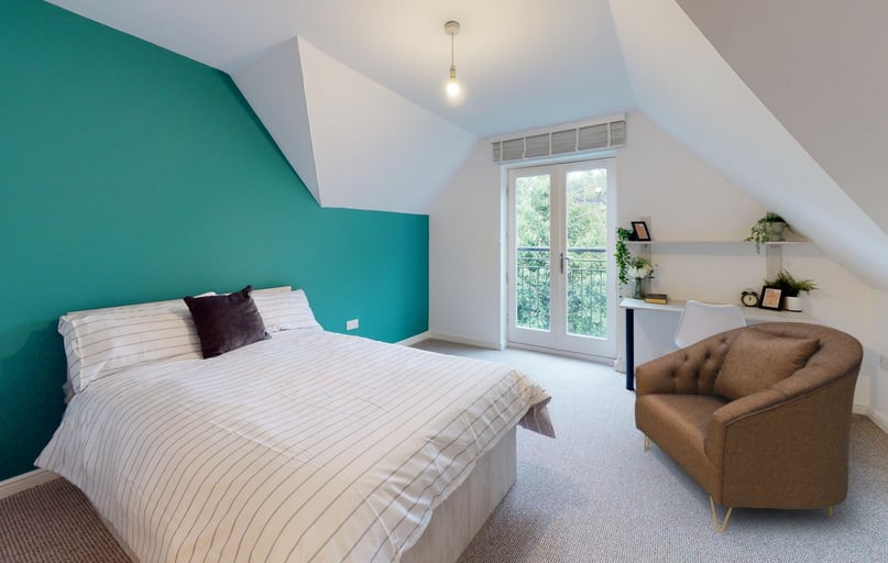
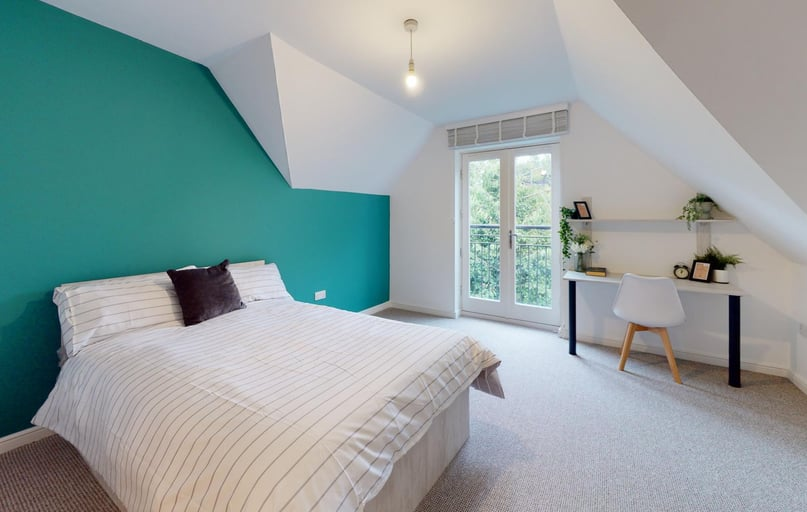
- armchair [634,321,865,532]
